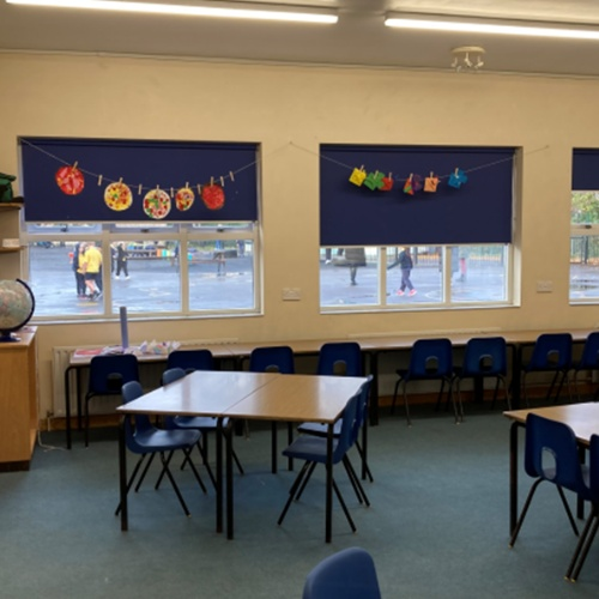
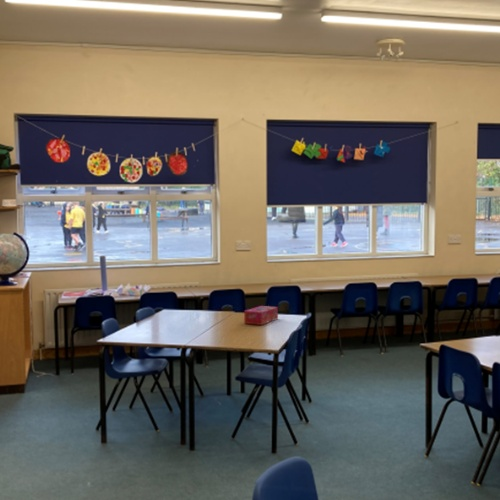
+ tissue box [243,305,279,326]
